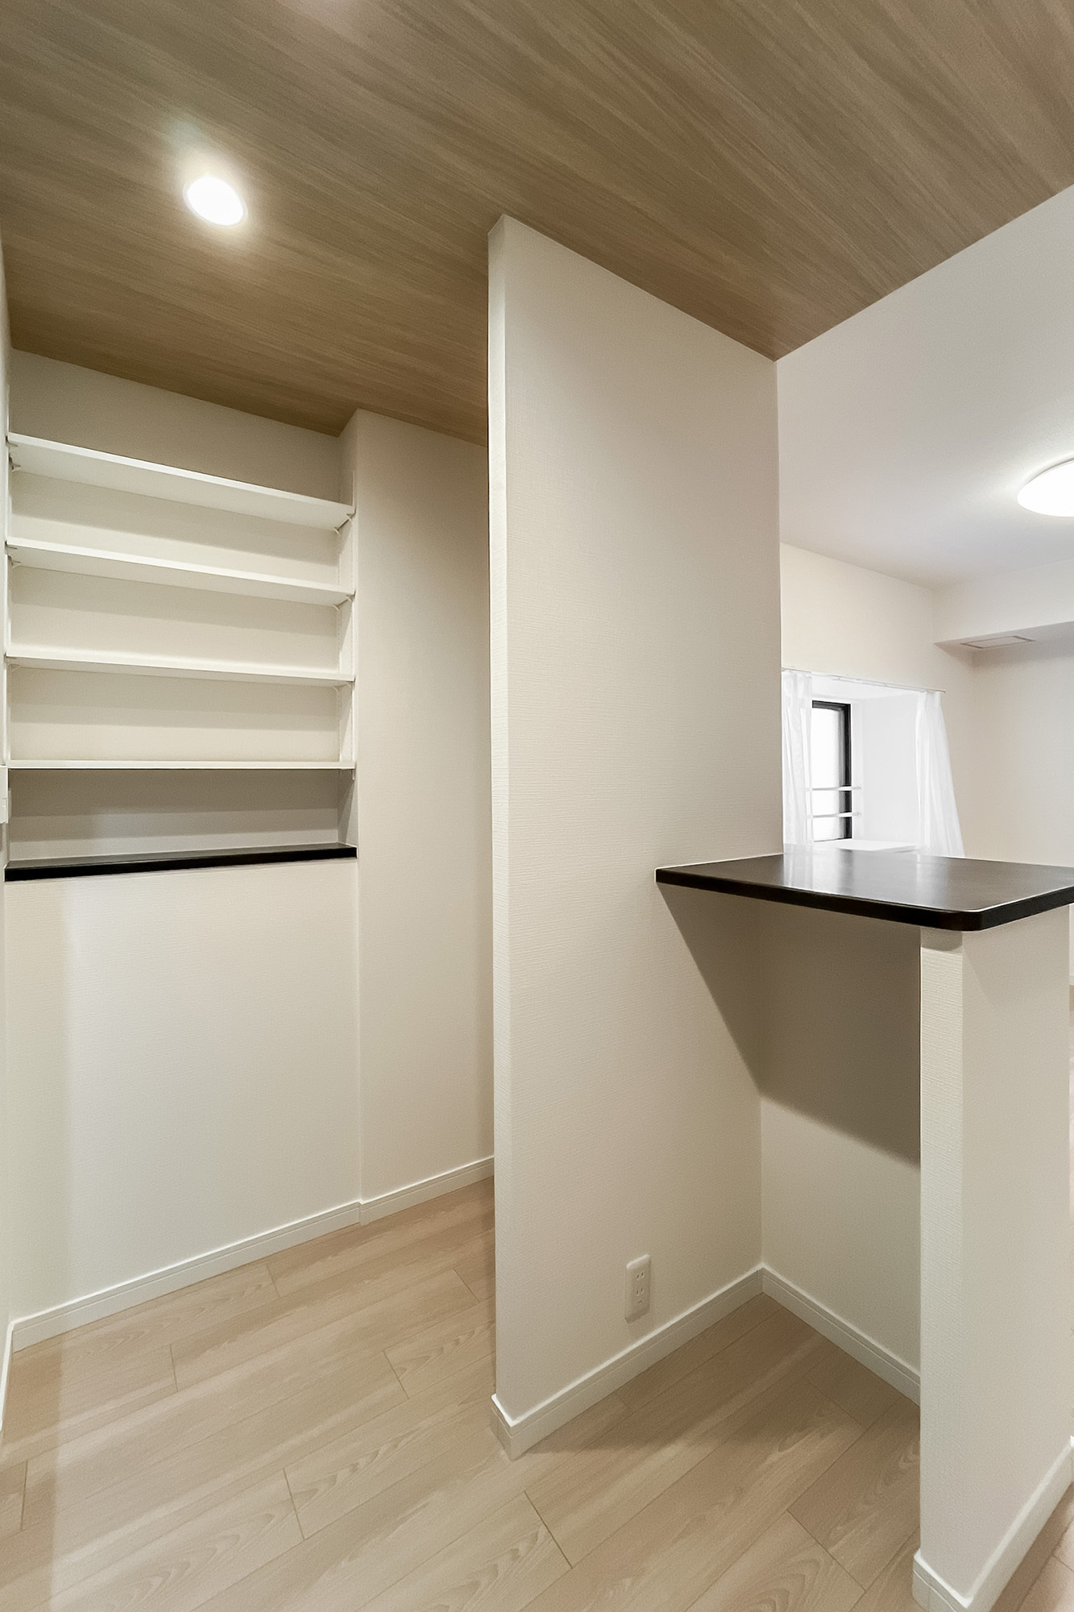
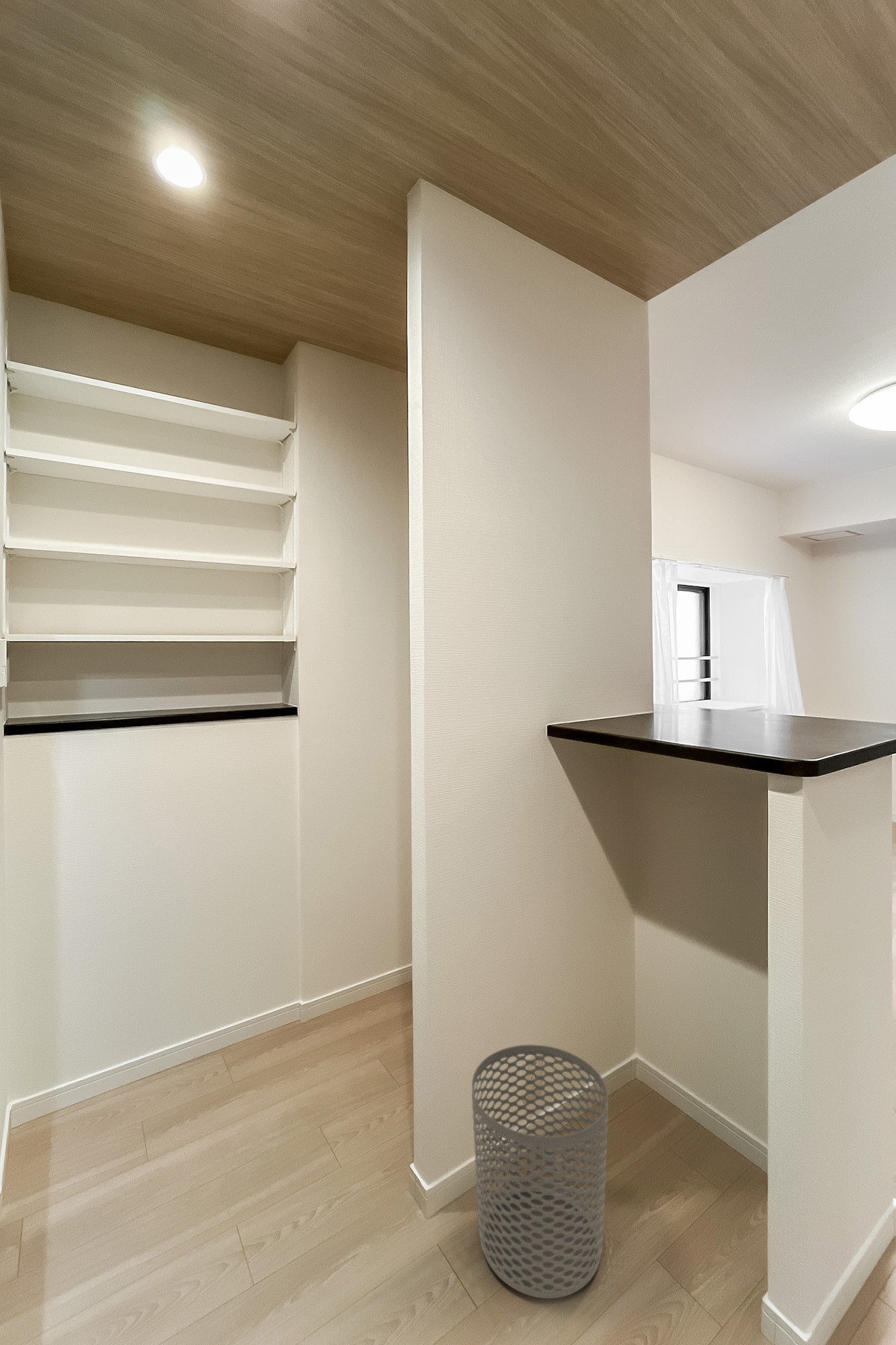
+ waste bin [471,1044,609,1299]
